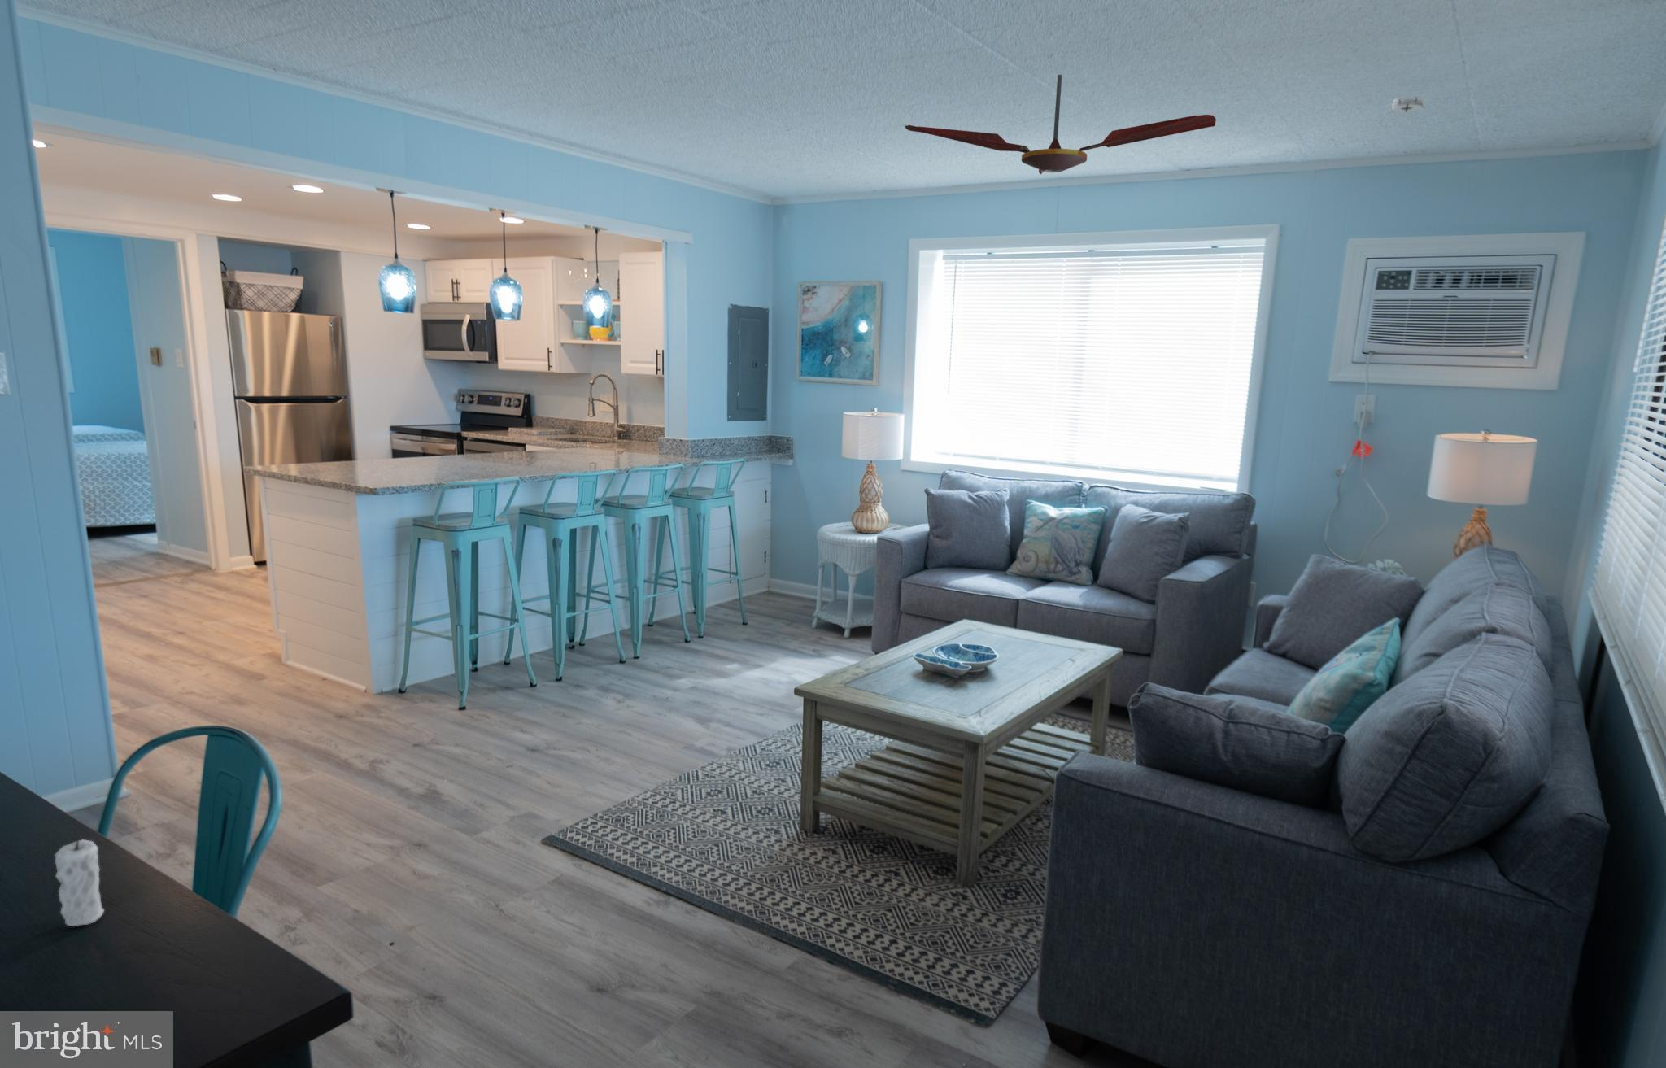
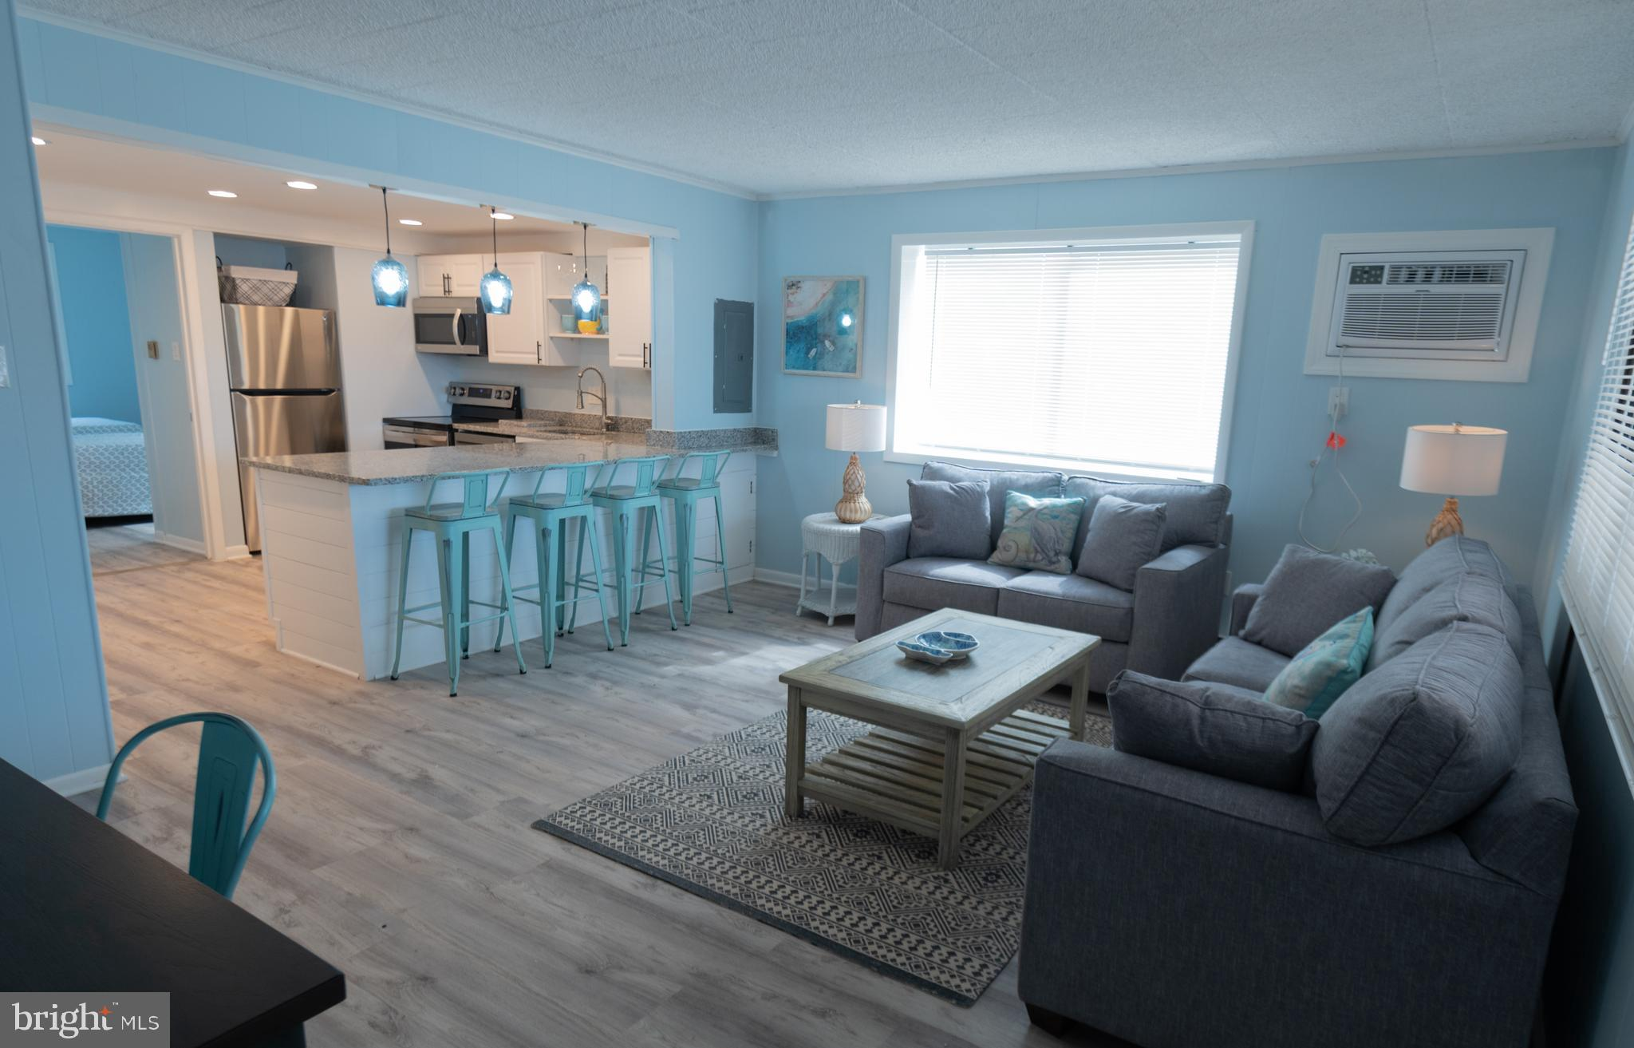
- smoke detector [1387,95,1426,115]
- ceiling fan [903,74,1217,175]
- candle [53,830,104,927]
